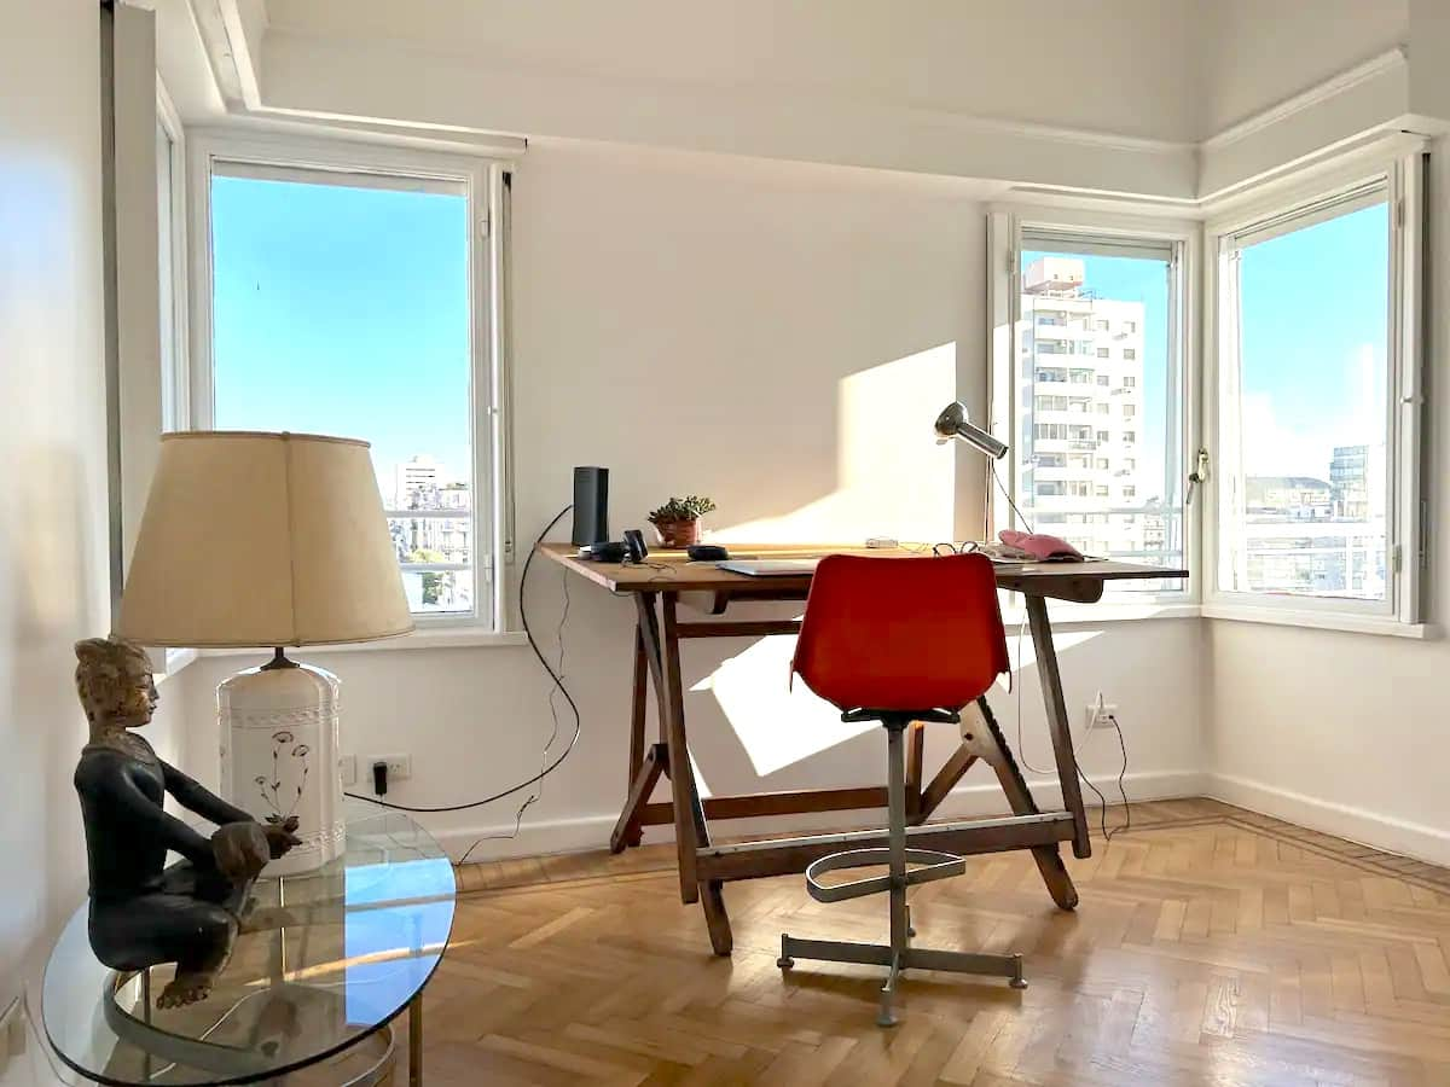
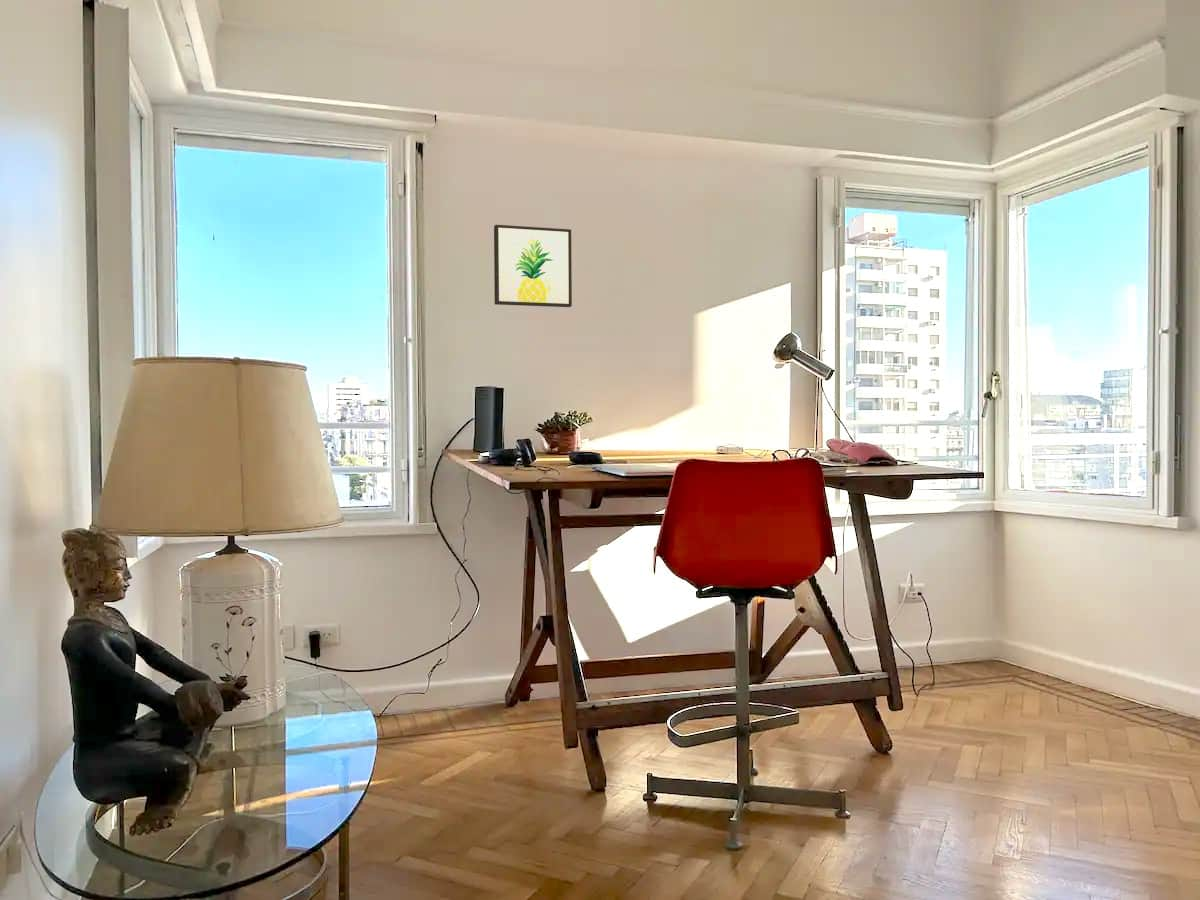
+ wall art [493,224,573,308]
